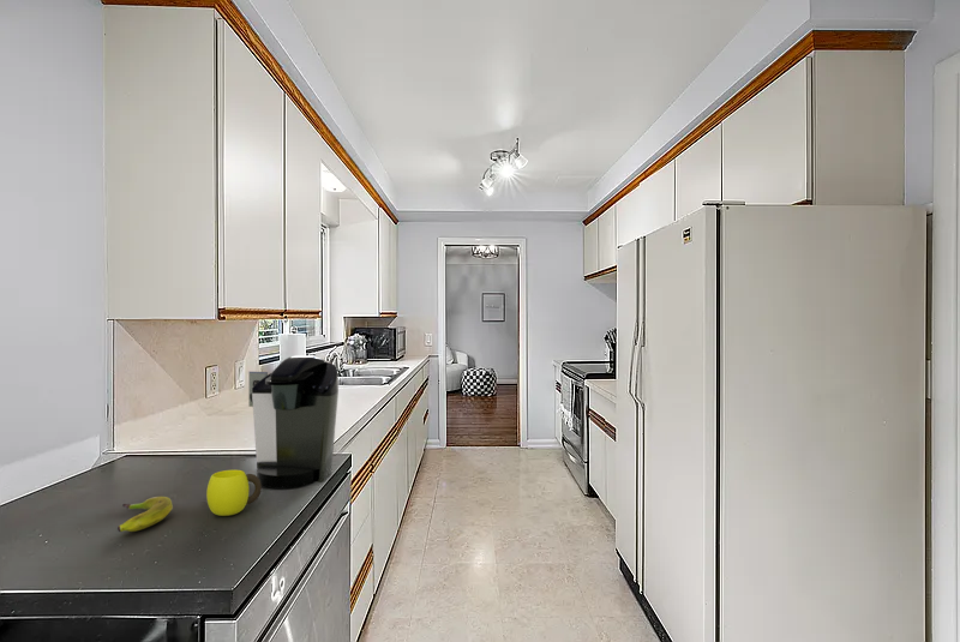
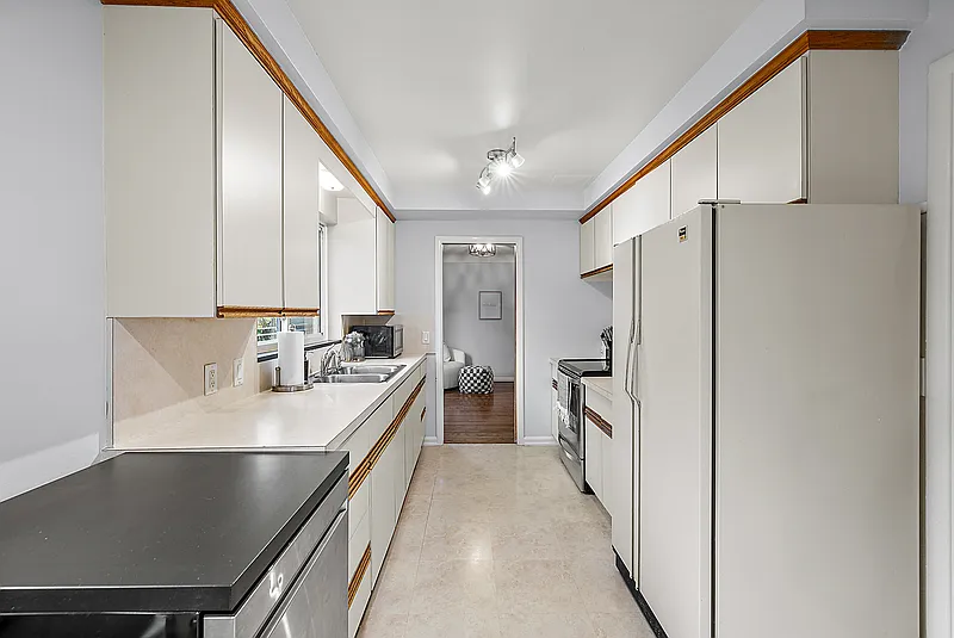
- coffee maker [247,354,340,490]
- cup [205,469,263,517]
- banana [116,496,174,533]
